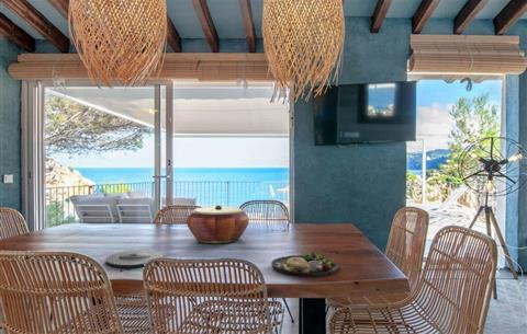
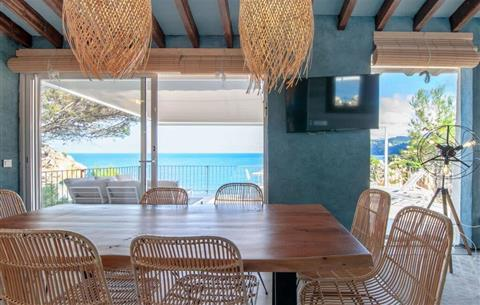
- woven basket [186,205,250,244]
- dinner plate [270,250,339,278]
- plate [104,249,165,269]
